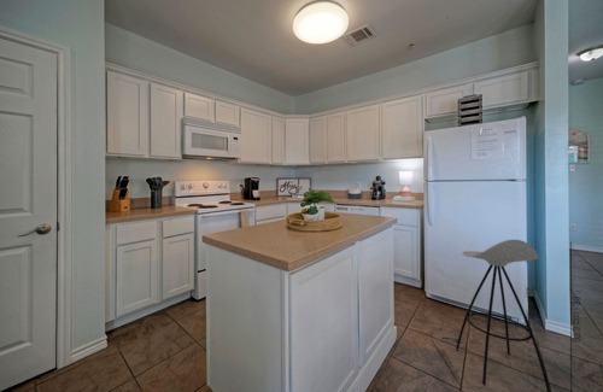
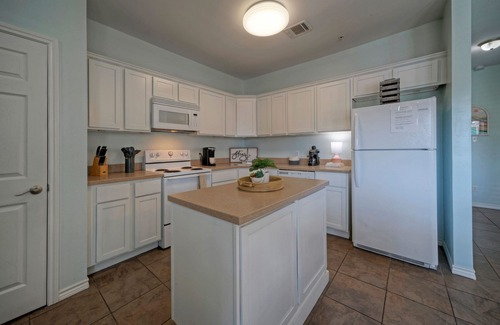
- stool [431,239,581,392]
